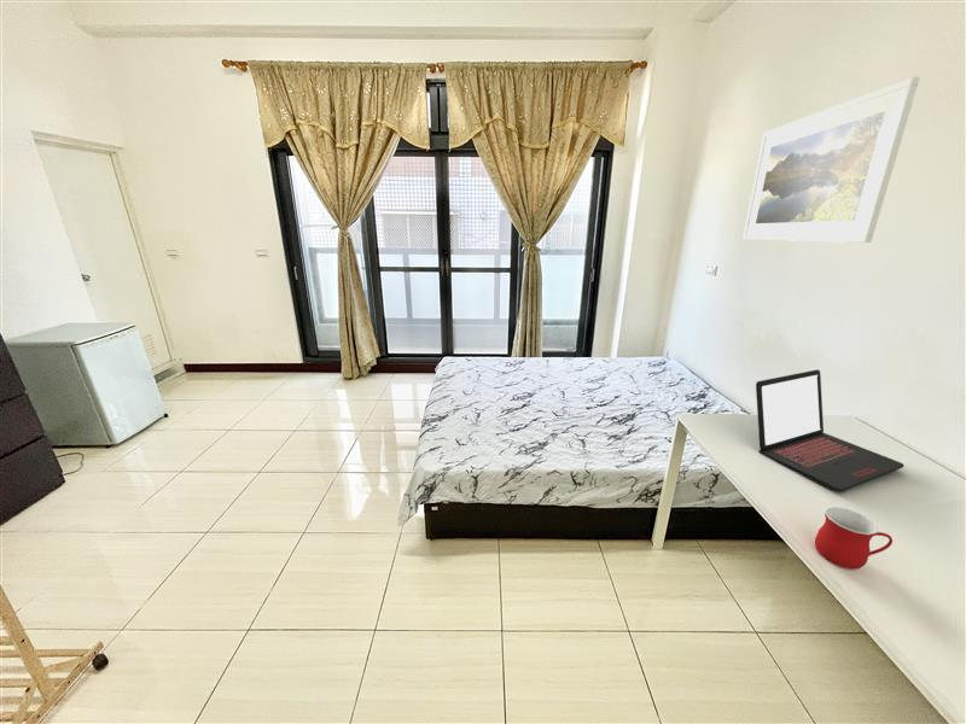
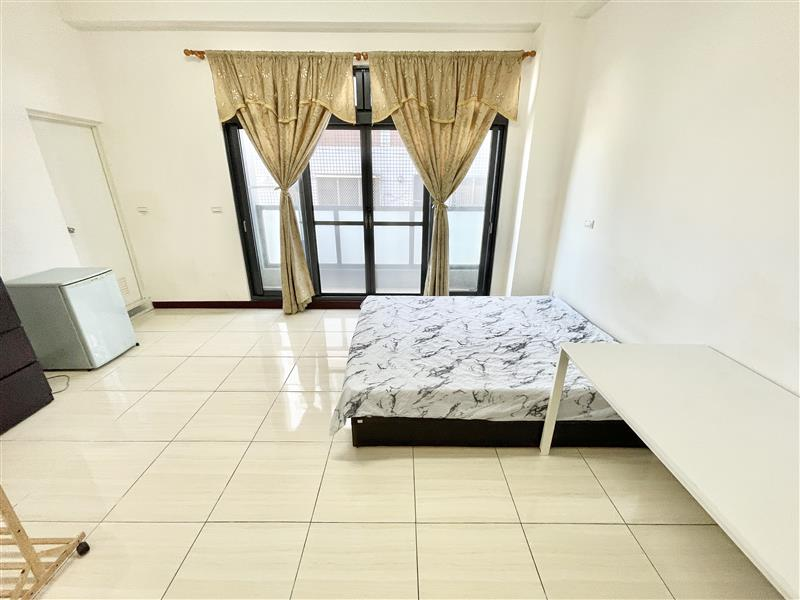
- mug [814,506,894,571]
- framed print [741,76,920,244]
- laptop [755,369,906,492]
